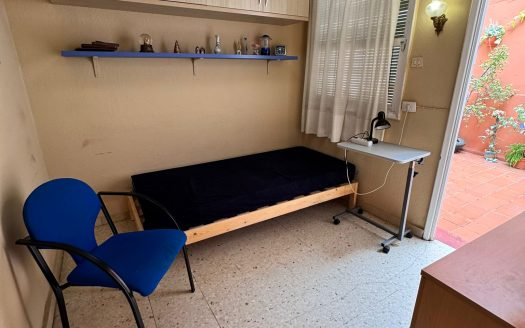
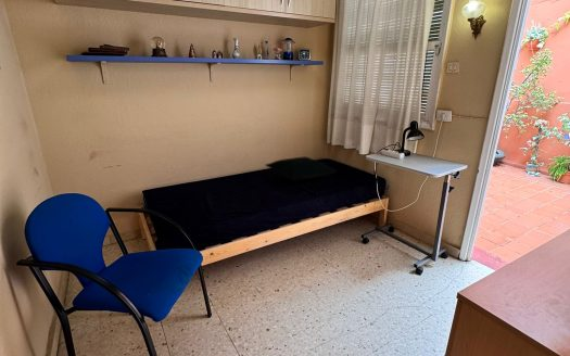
+ pillow [264,155,339,181]
